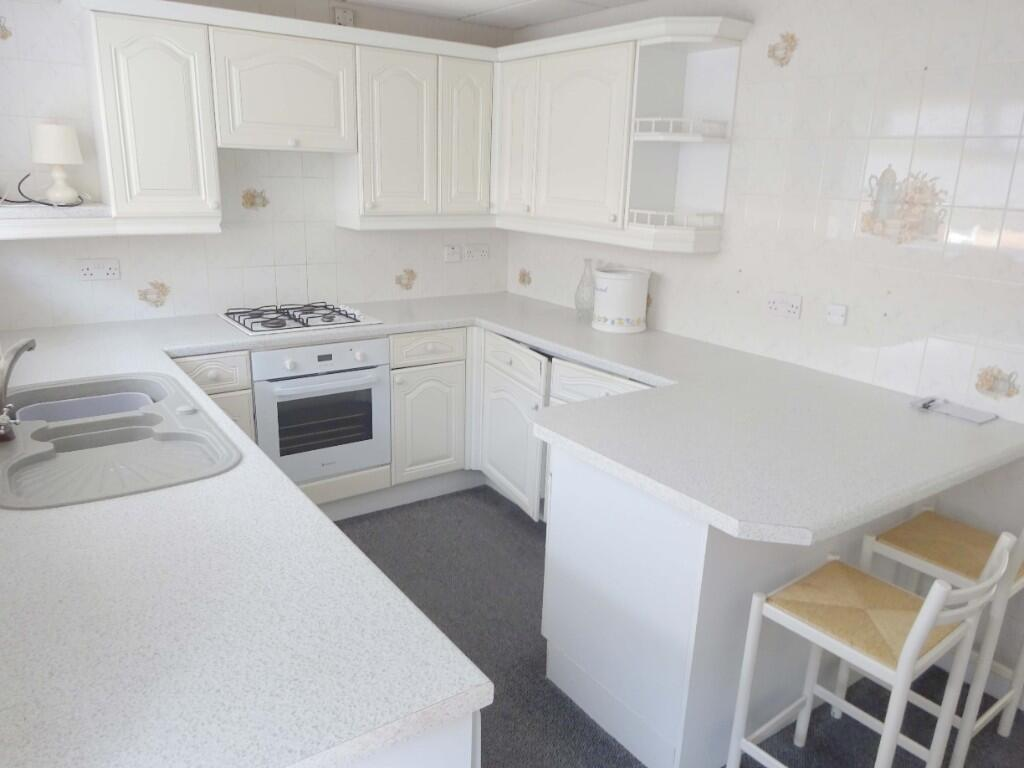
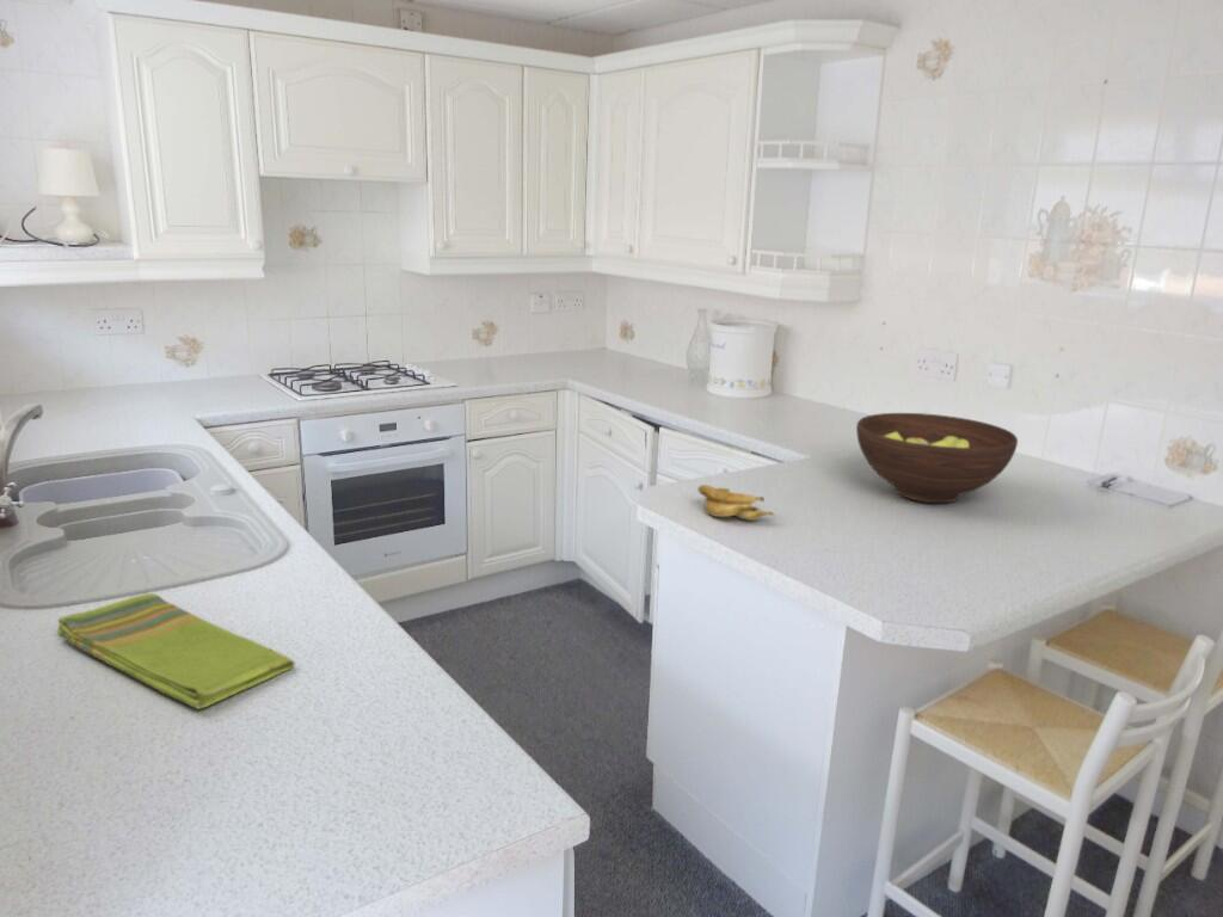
+ banana [696,484,776,522]
+ fruit bowl [855,412,1019,504]
+ dish towel [56,592,296,710]
